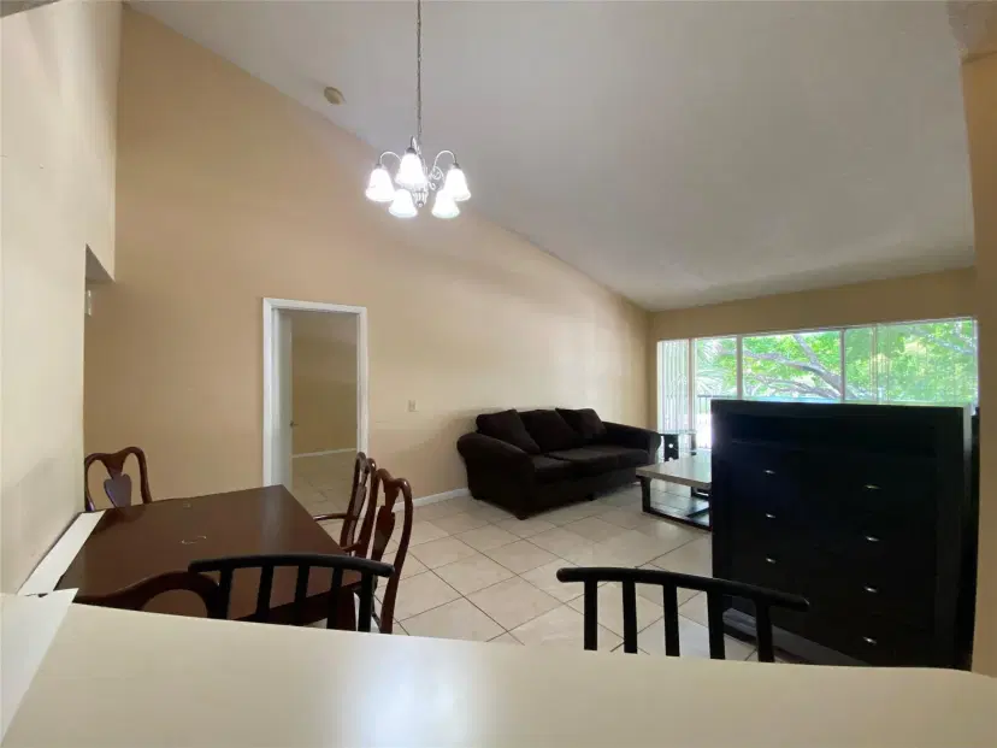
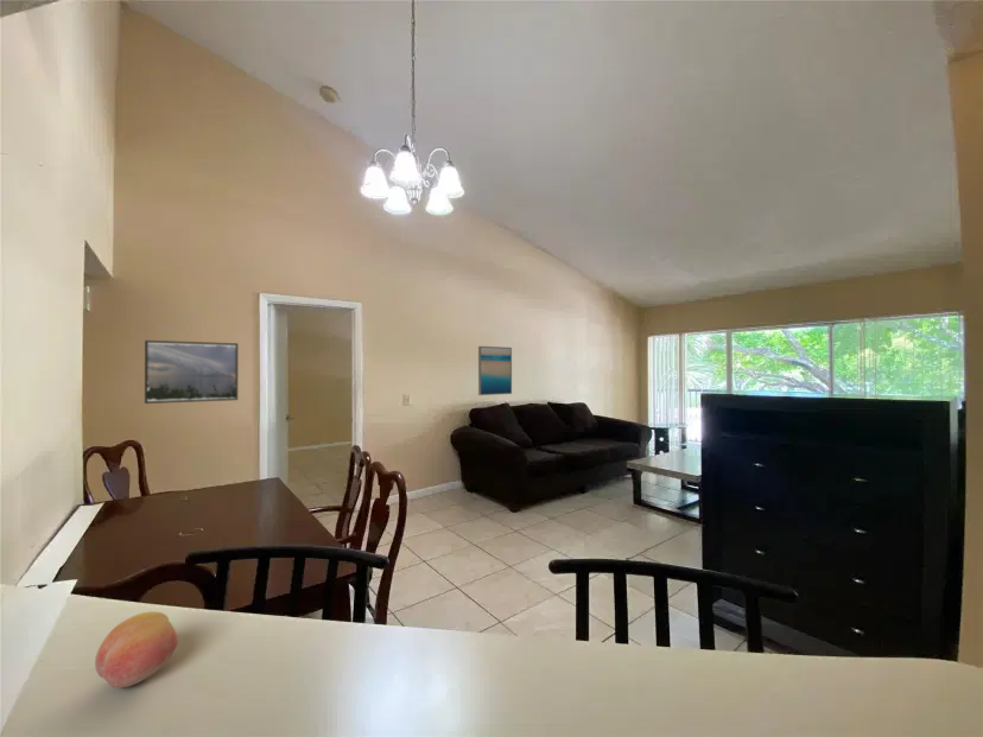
+ fruit [94,610,179,690]
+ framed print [144,339,240,405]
+ wall art [477,345,513,396]
